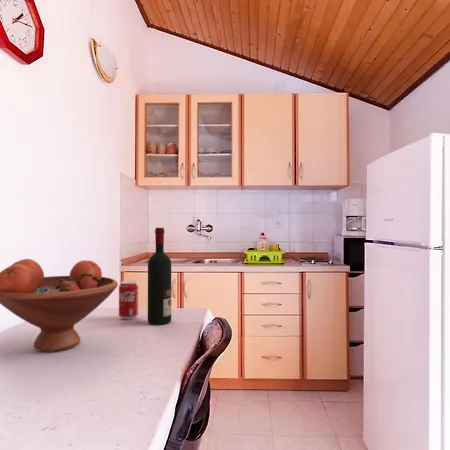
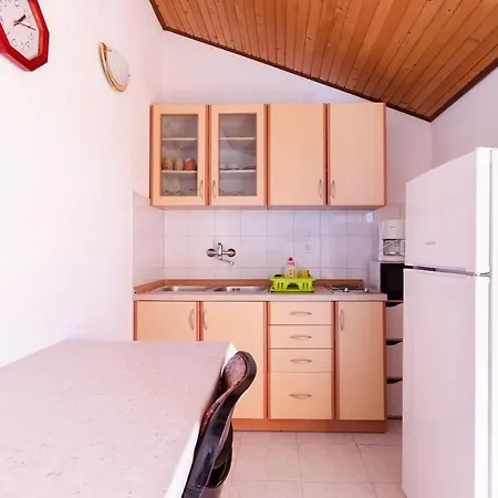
- alcohol [147,227,172,326]
- beverage can [118,280,139,320]
- fruit bowl [0,258,119,353]
